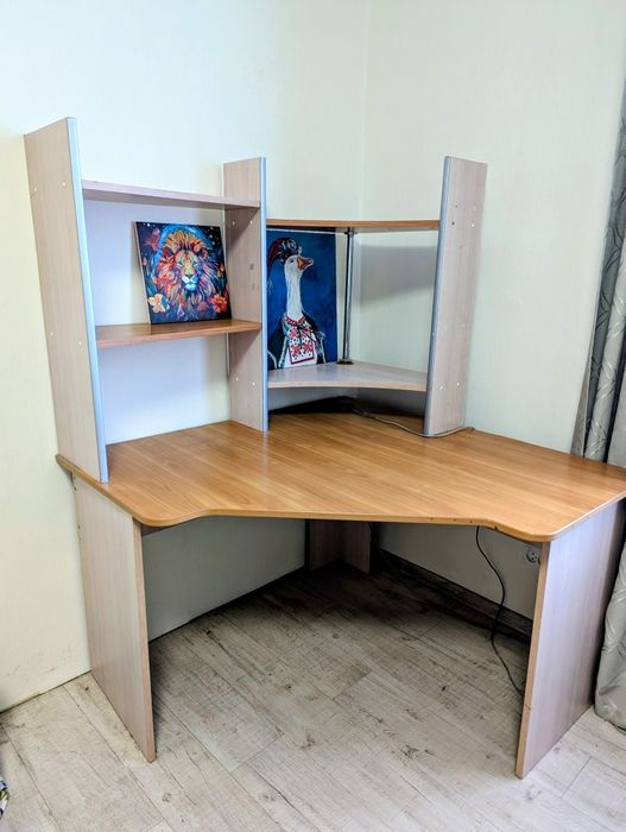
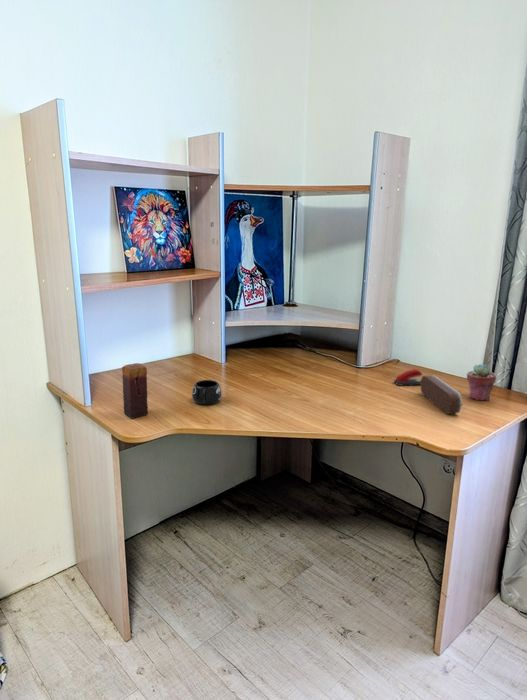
+ stapler [393,368,423,387]
+ mug [191,379,223,405]
+ potted succulent [466,363,497,401]
+ candle [121,362,149,419]
+ pencil case [420,375,463,415]
